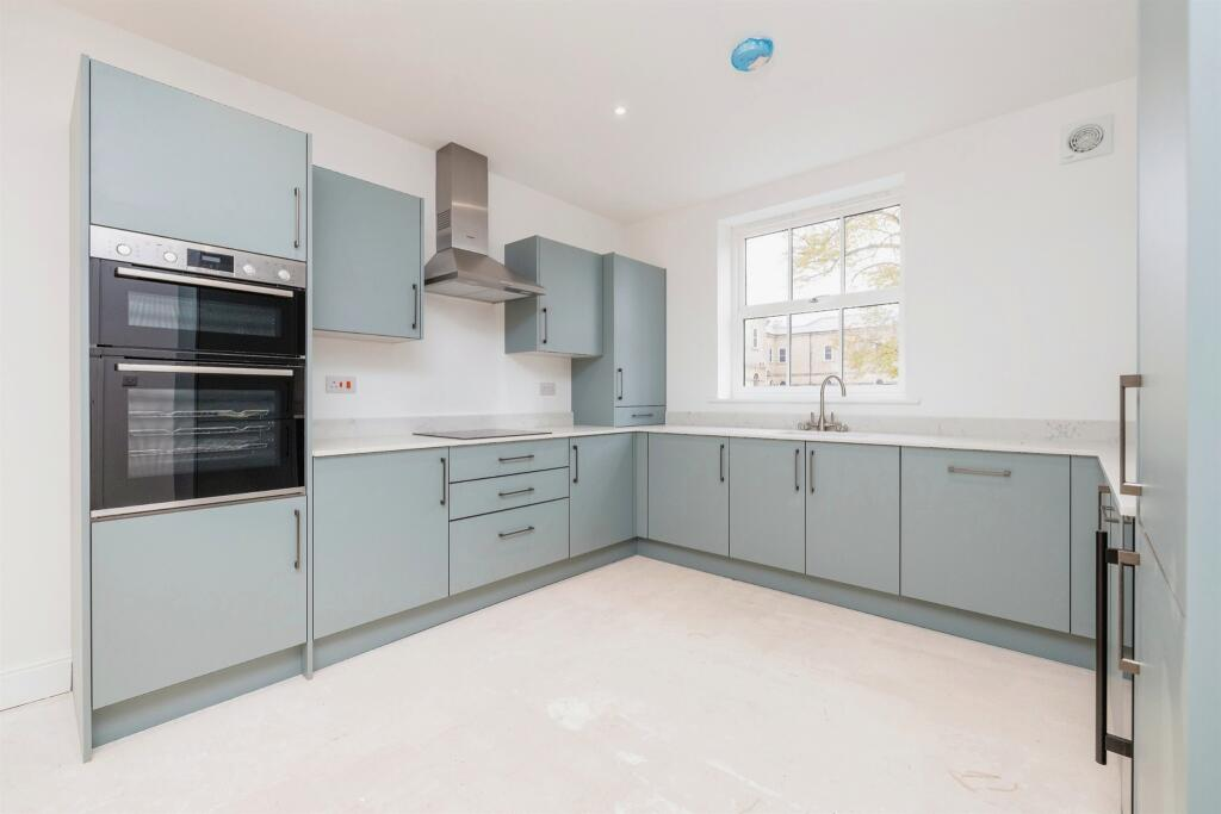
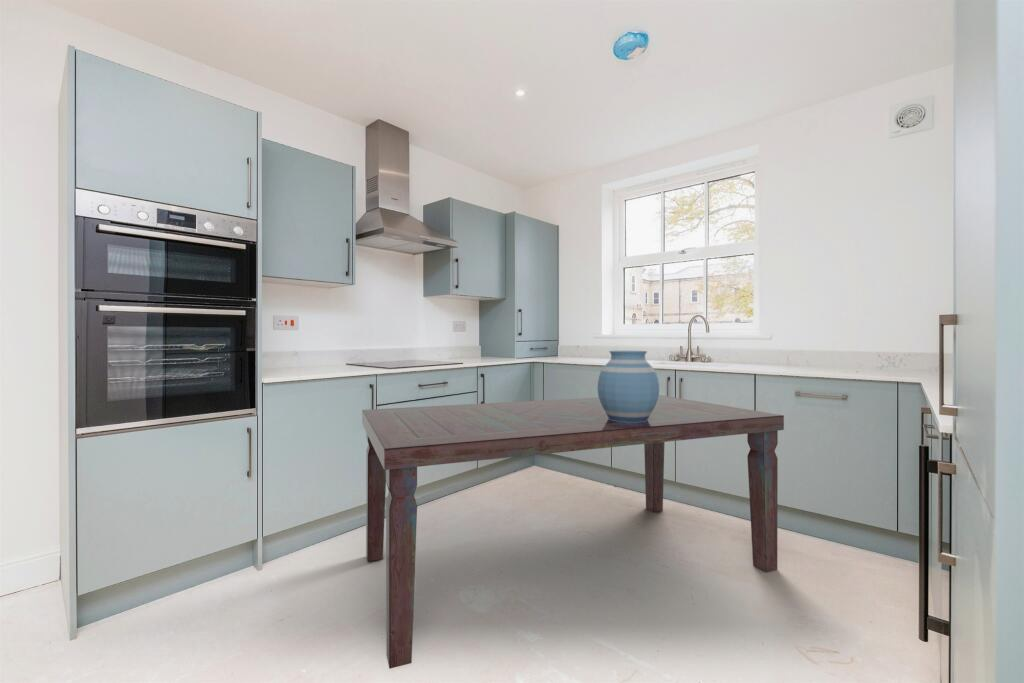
+ dining table [361,394,785,670]
+ vase [597,350,660,423]
